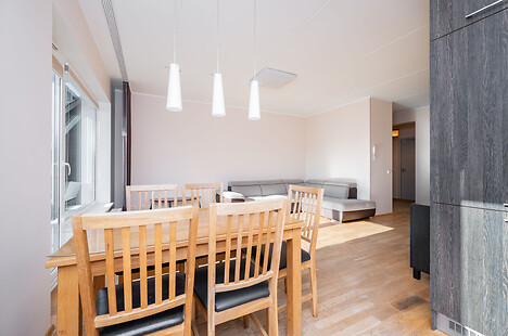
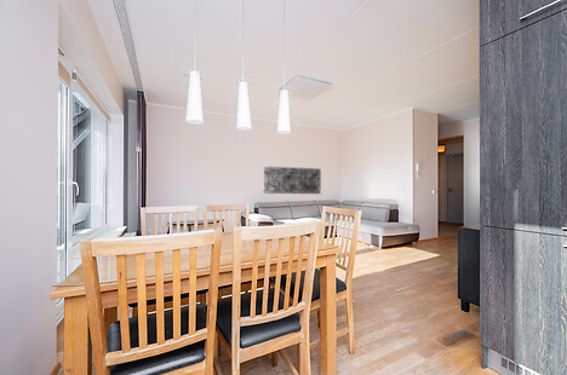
+ relief panel [262,165,322,195]
